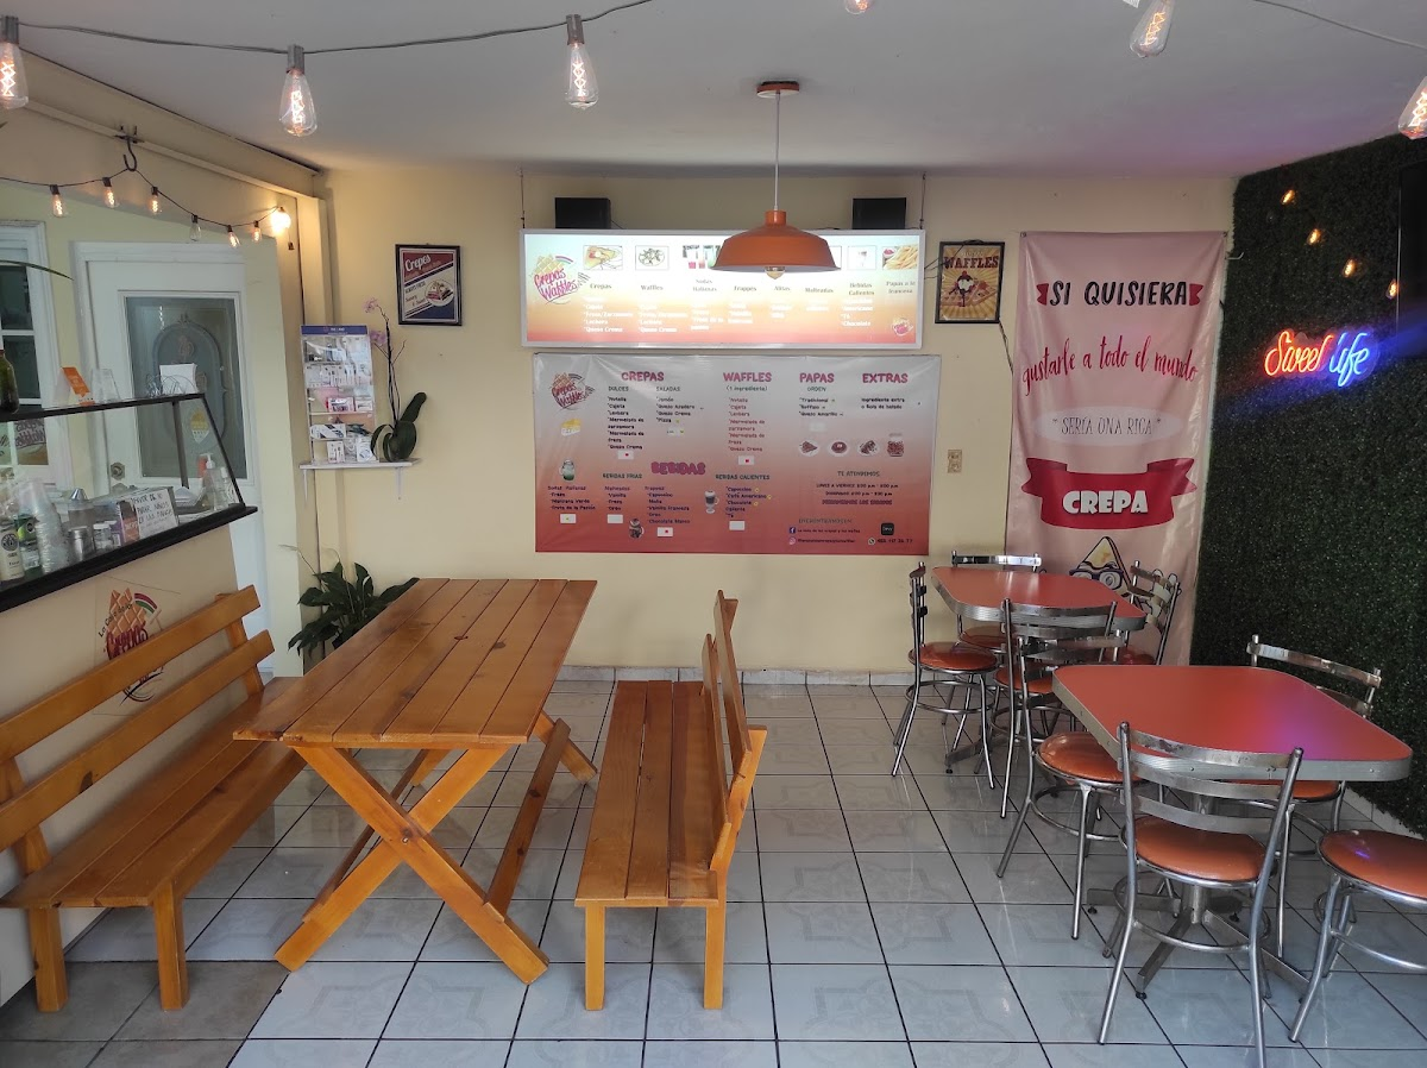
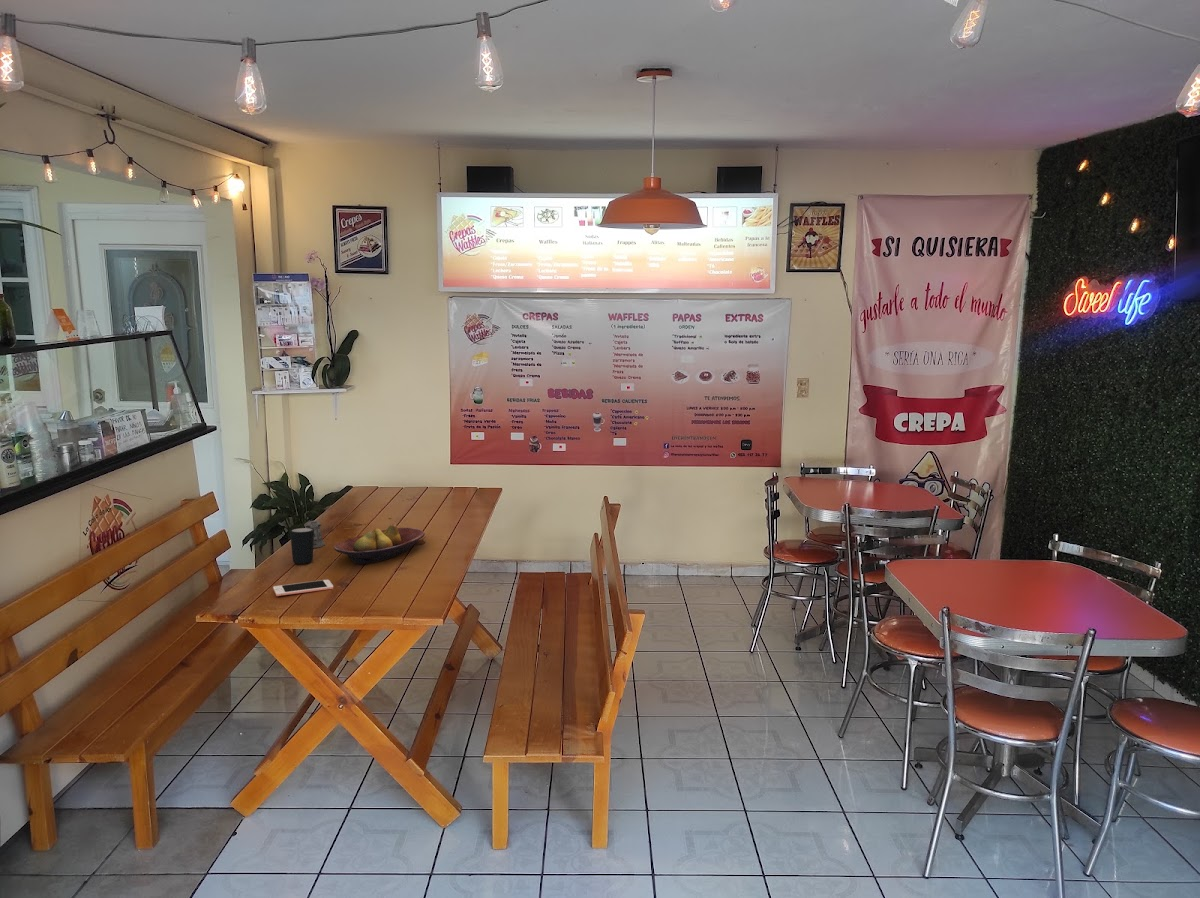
+ pepper shaker [303,519,326,549]
+ mug [289,527,314,565]
+ fruit bowl [333,523,426,565]
+ cell phone [272,579,334,597]
